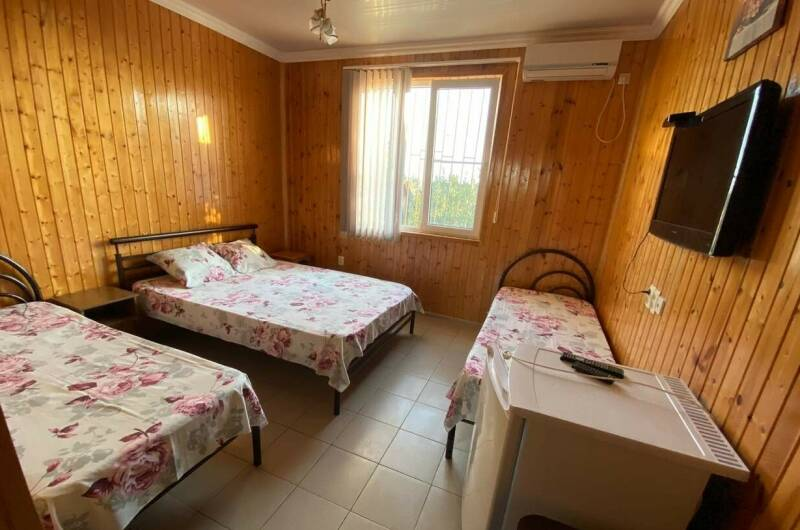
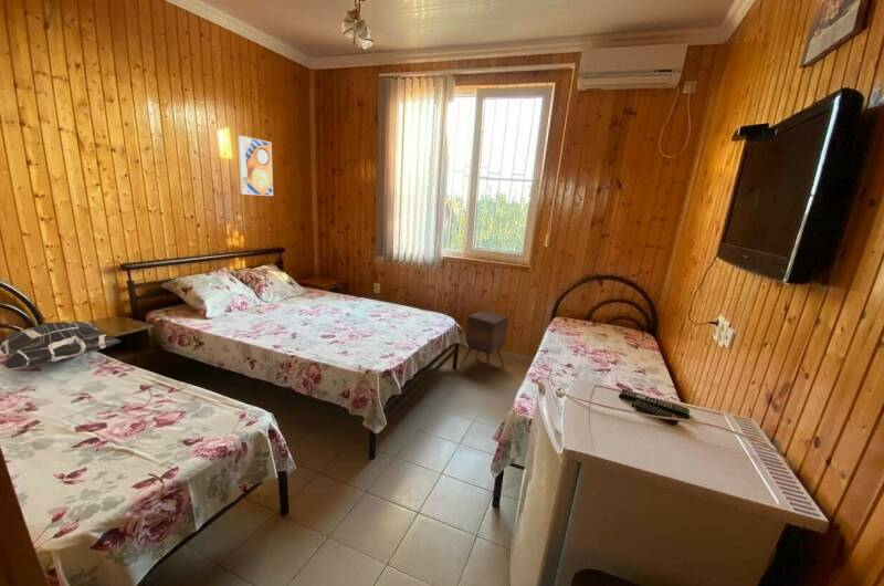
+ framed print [236,135,274,197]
+ side table [459,310,509,378]
+ decorative pillow [0,321,122,369]
